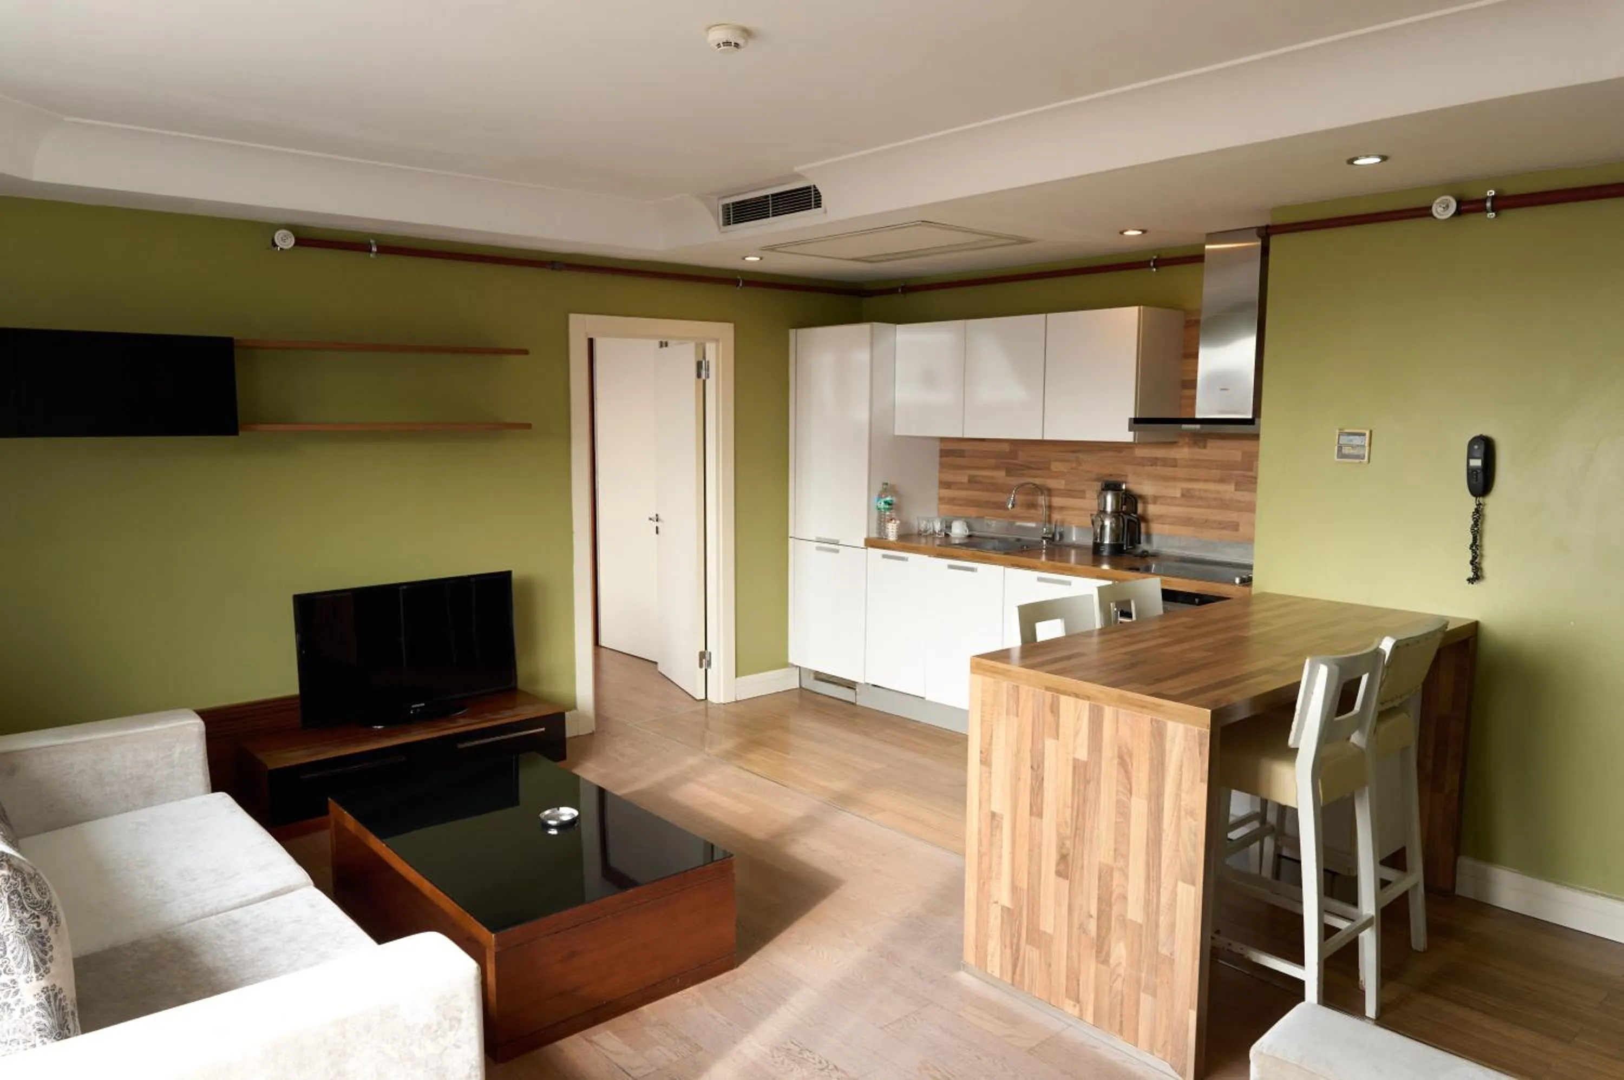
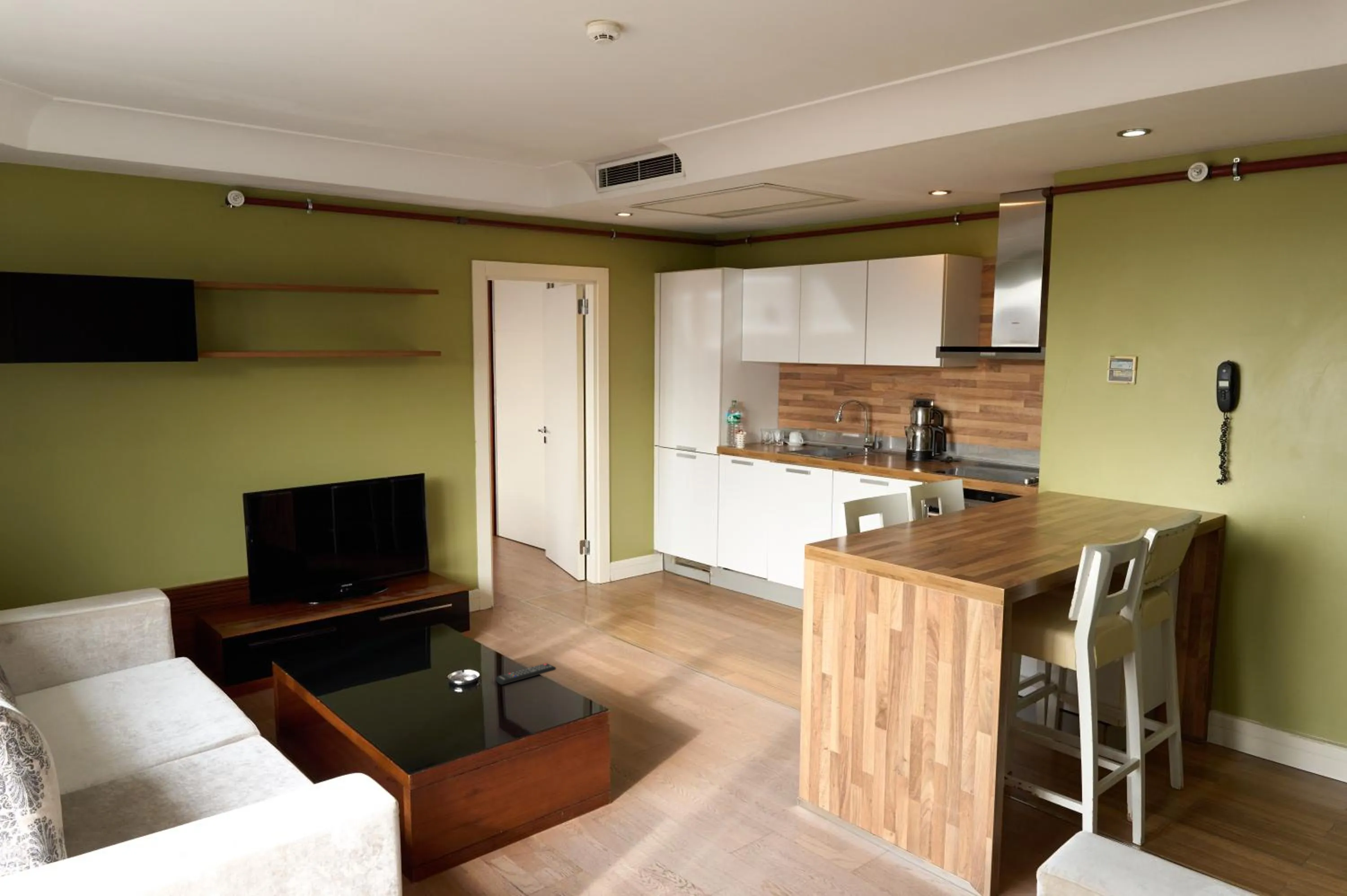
+ remote control [495,663,557,685]
